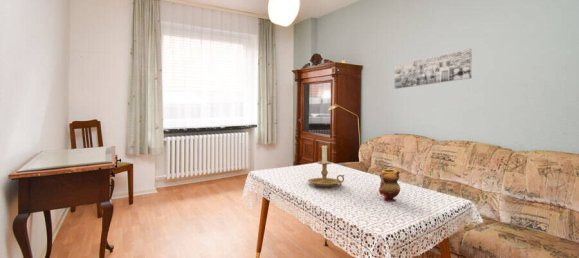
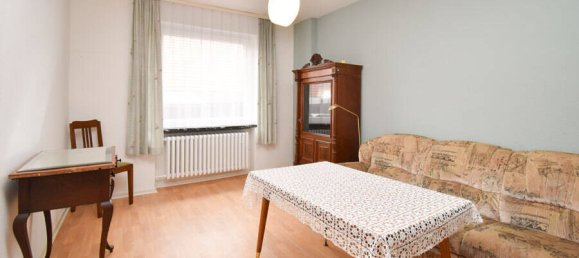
- candle holder [307,143,346,188]
- teapot [378,169,401,203]
- wall art [394,48,473,90]
